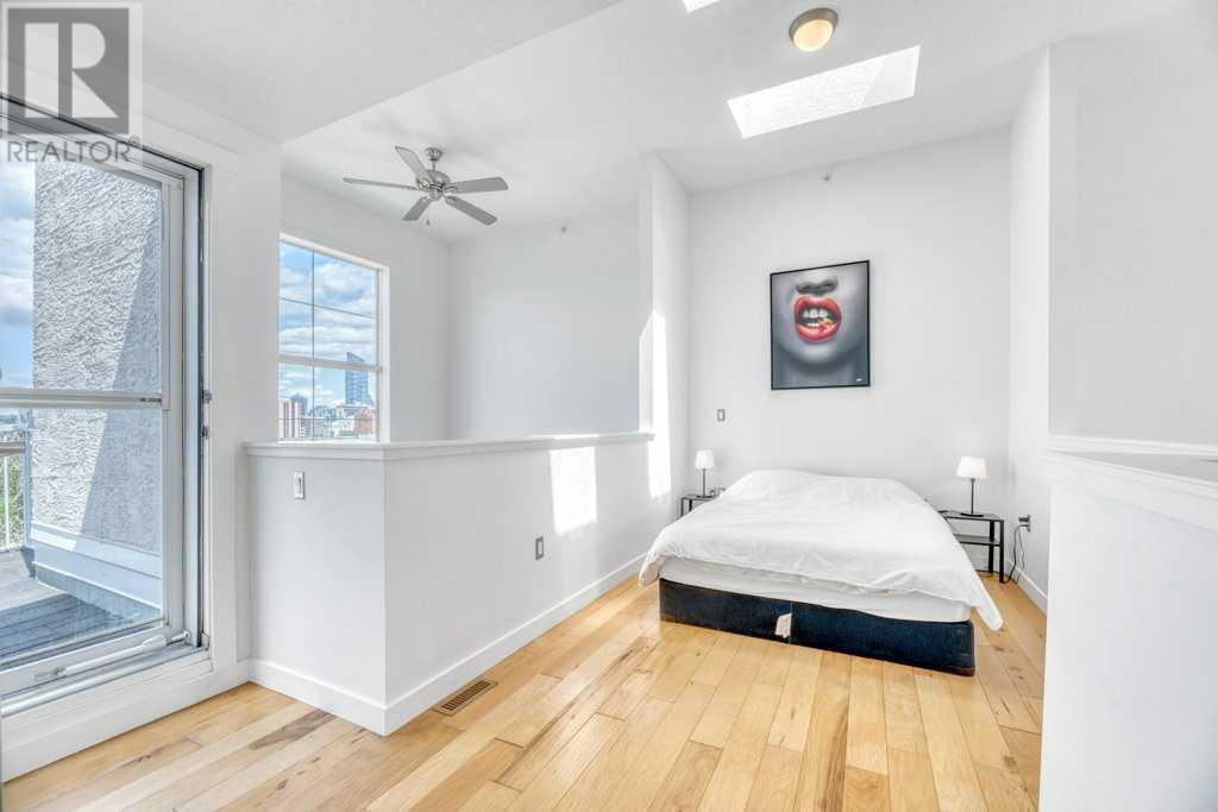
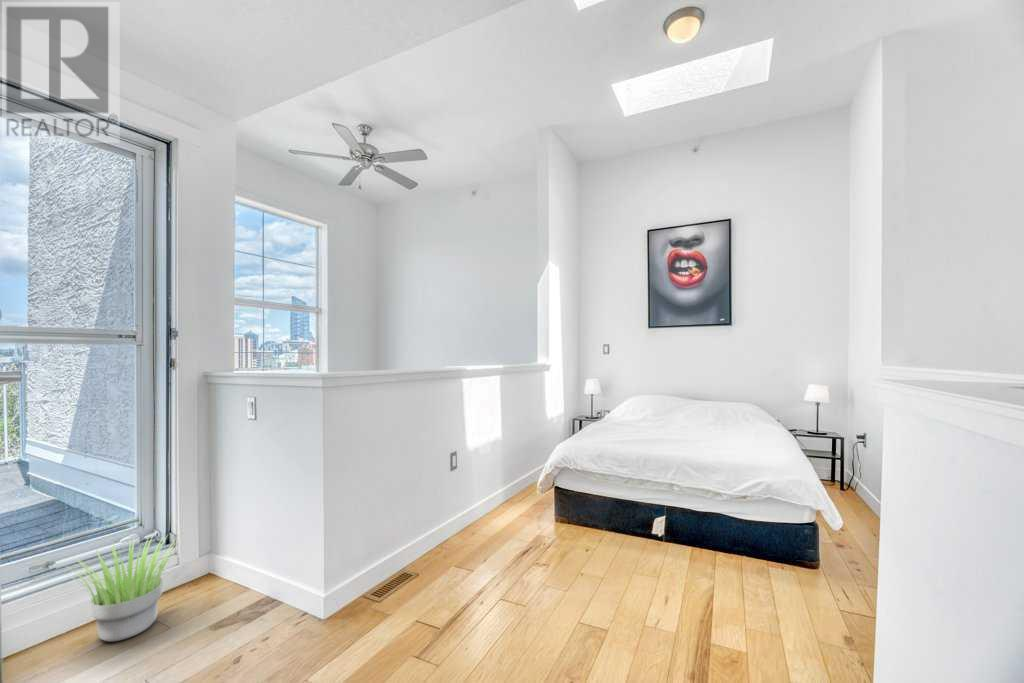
+ potted plant [62,533,180,643]
